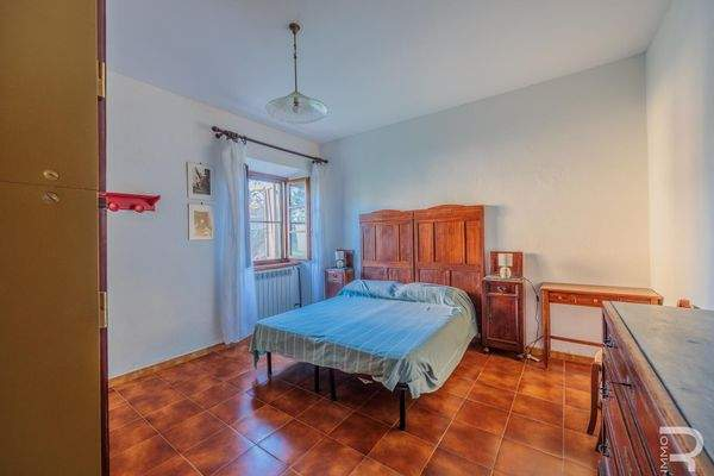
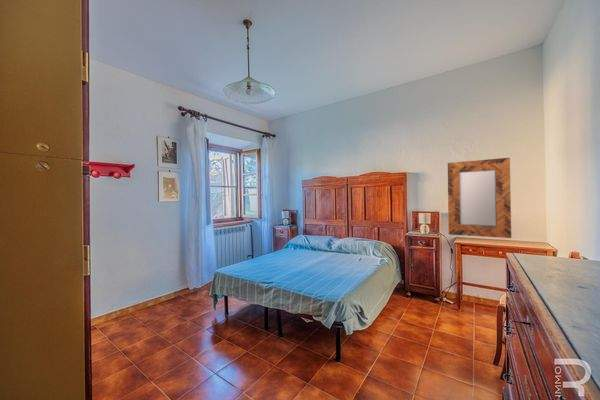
+ home mirror [447,157,512,239]
